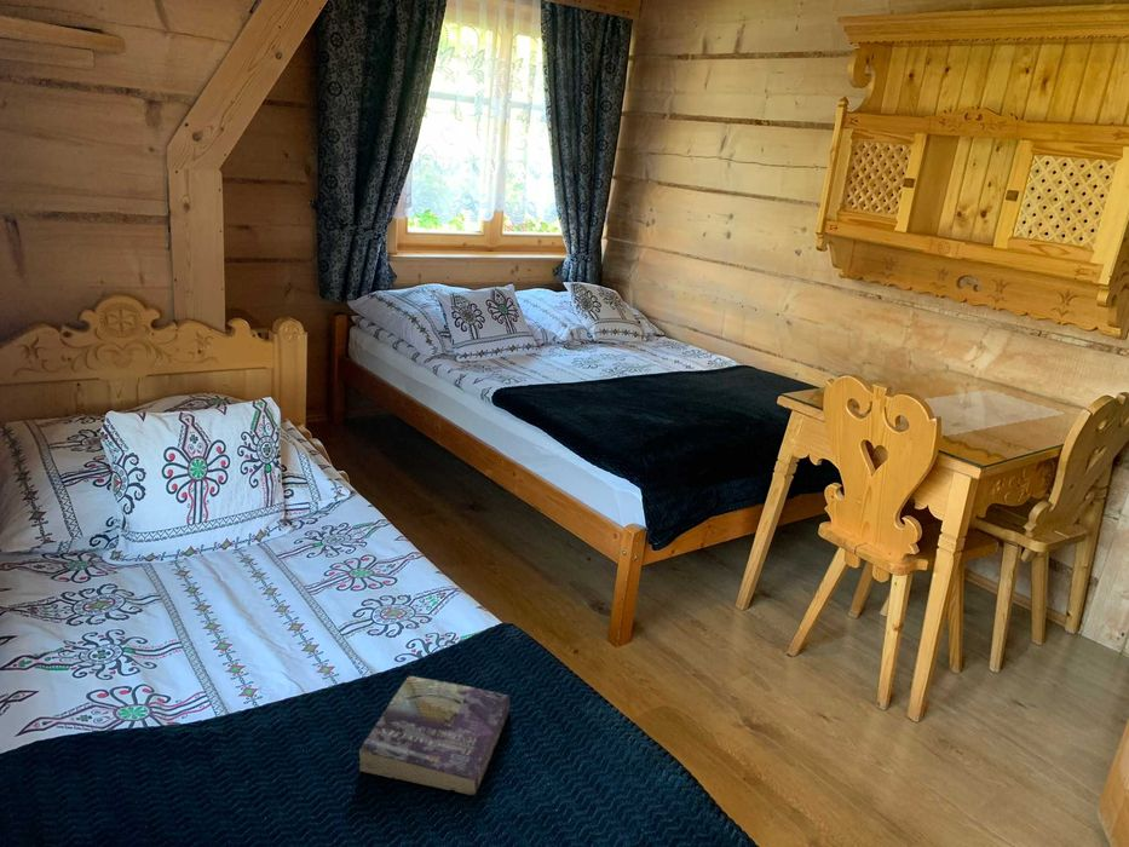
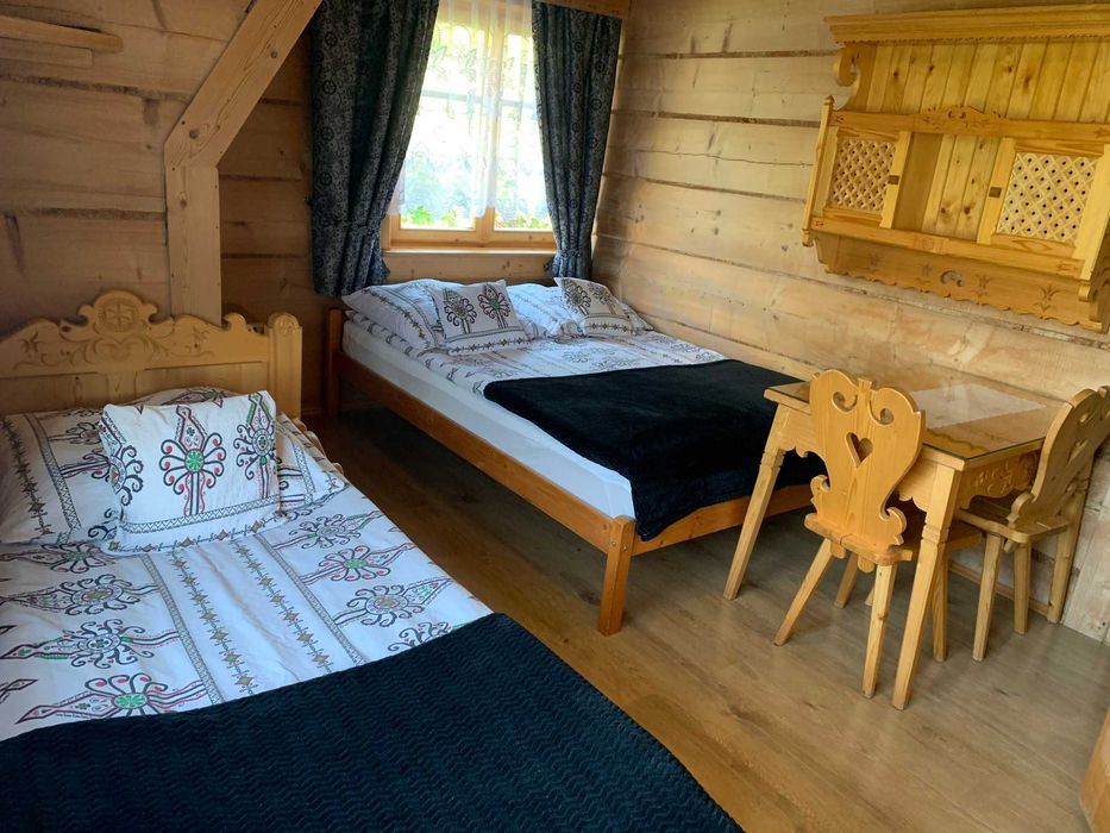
- book [358,675,512,796]
